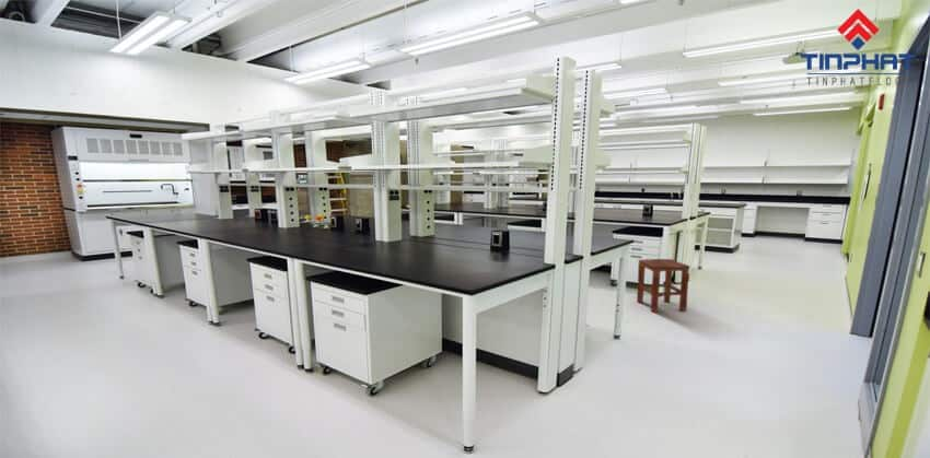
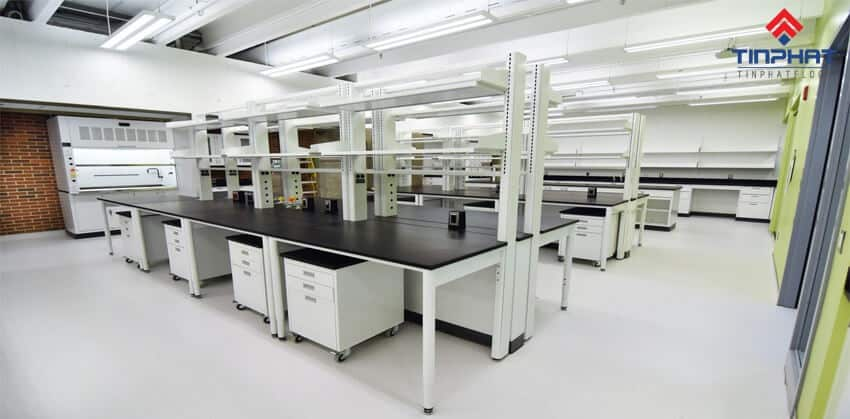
- stool [636,258,690,314]
